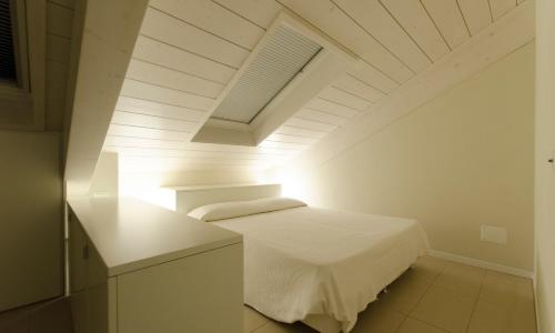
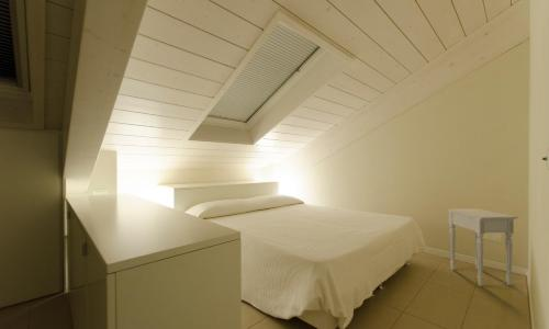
+ nightstand [446,207,519,287]
